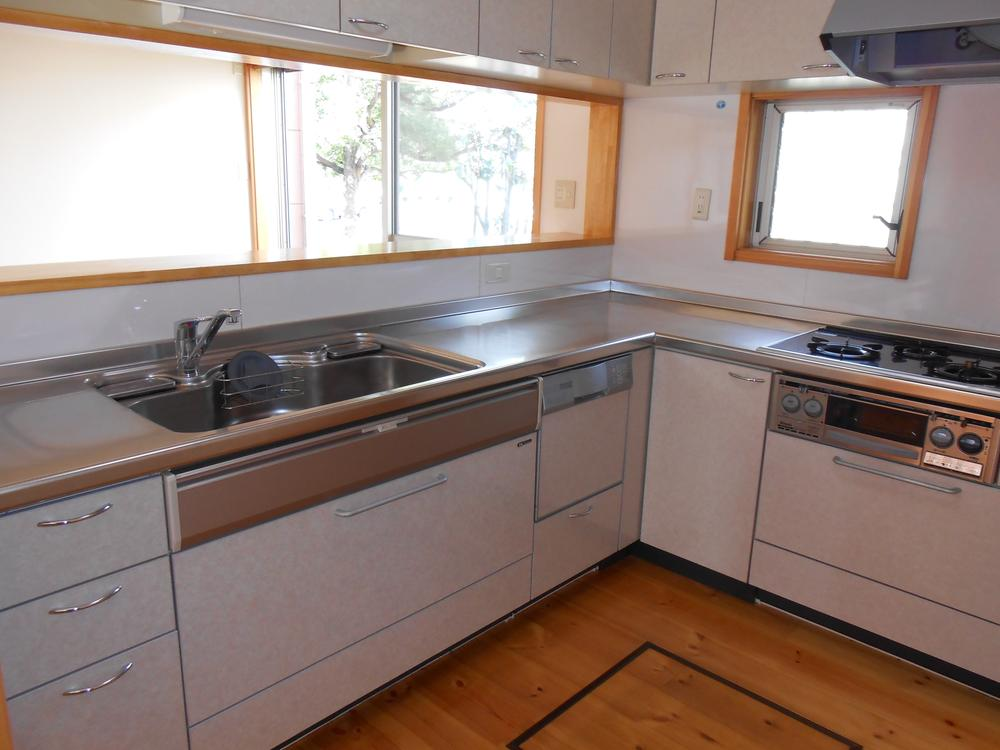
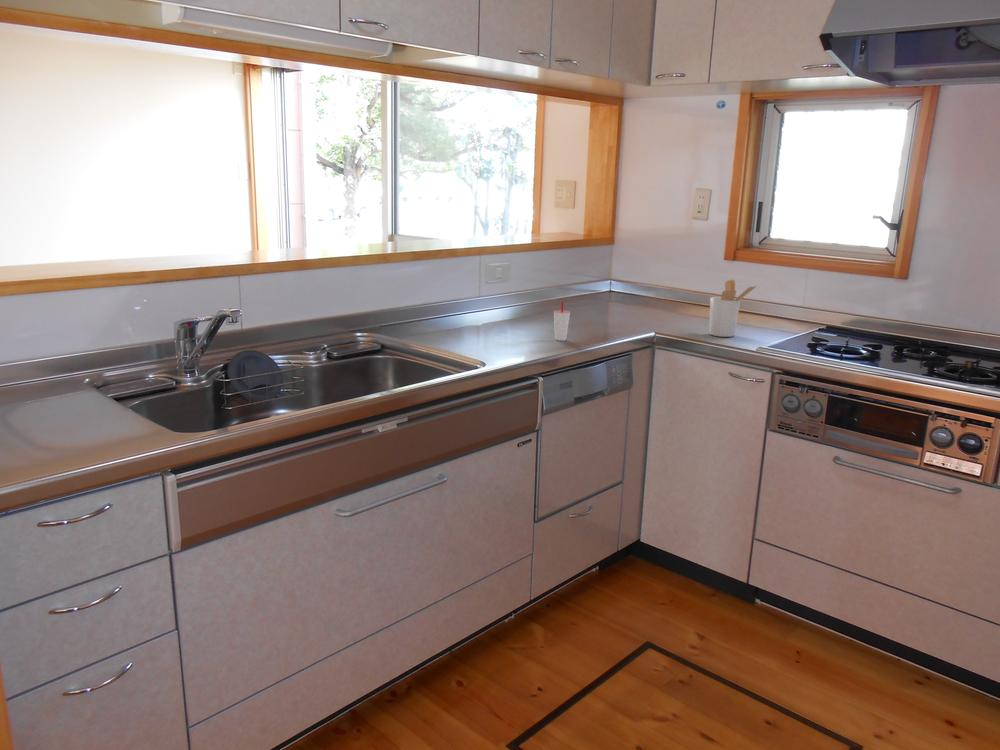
+ utensil holder [708,279,758,338]
+ cup [553,301,571,342]
